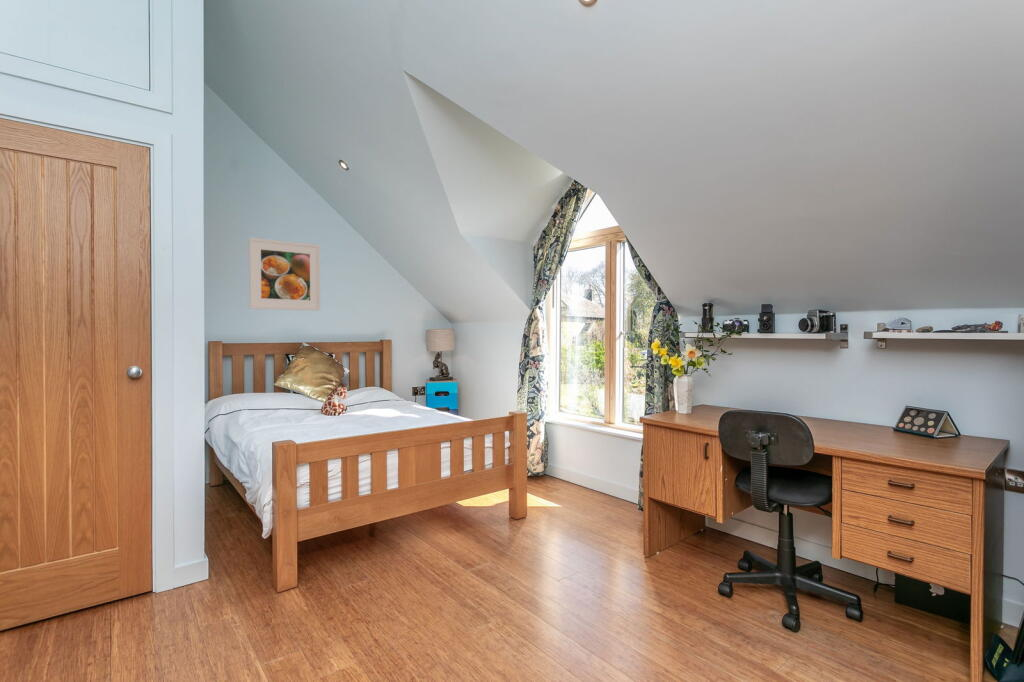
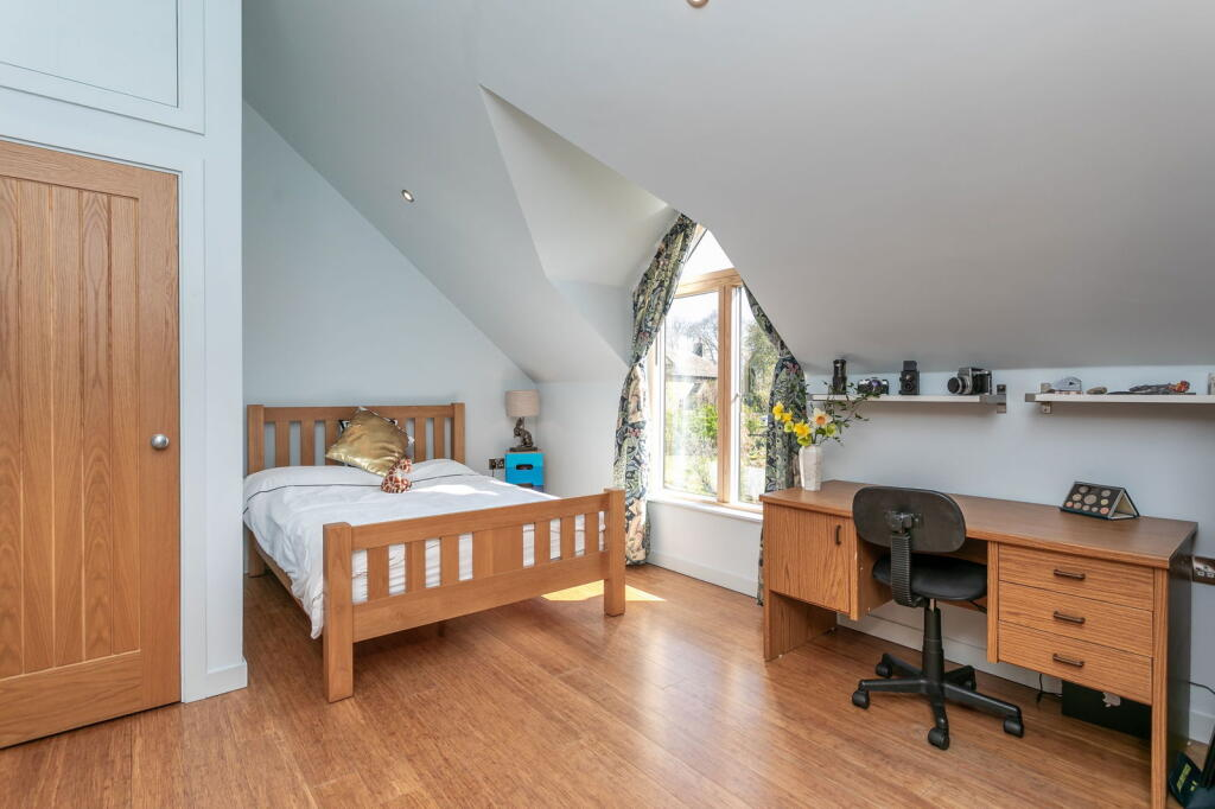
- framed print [248,237,321,312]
